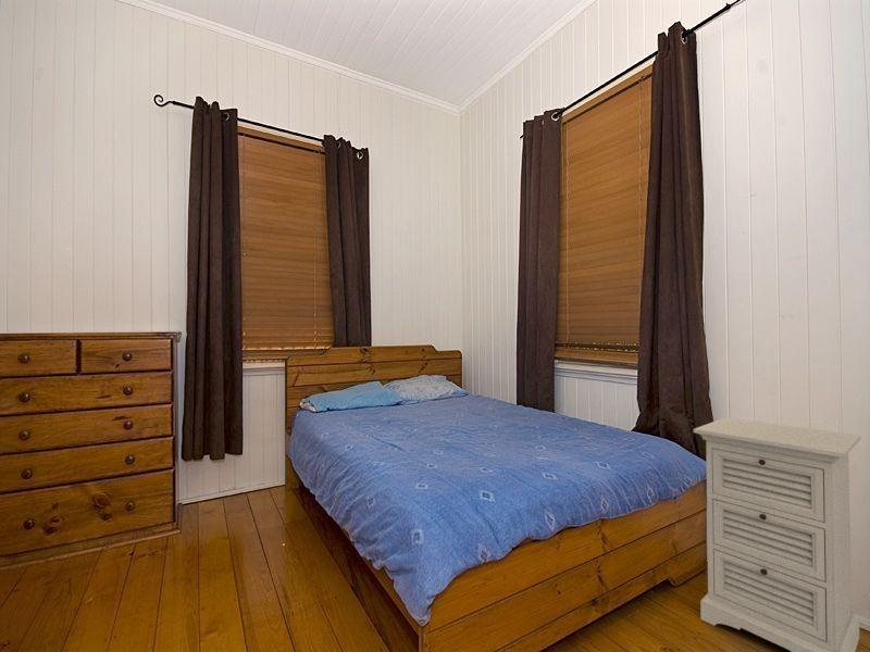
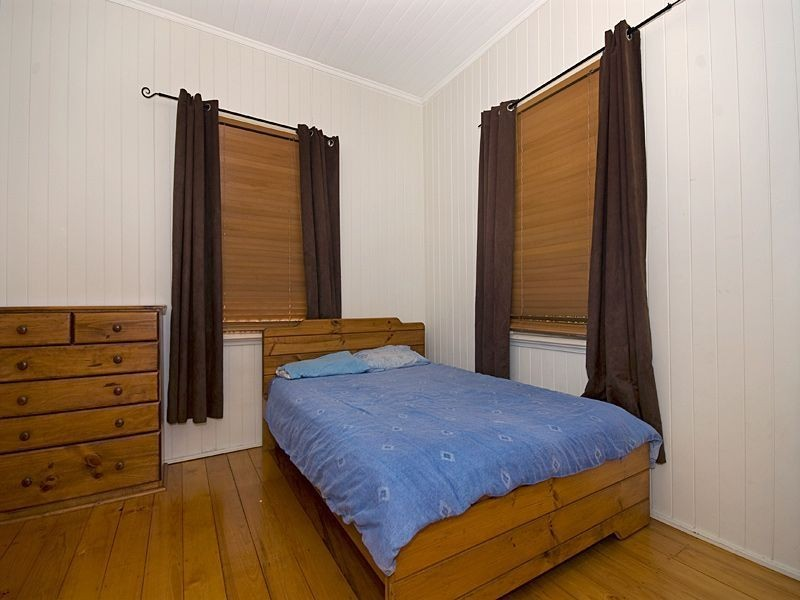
- nightstand [693,416,861,652]
